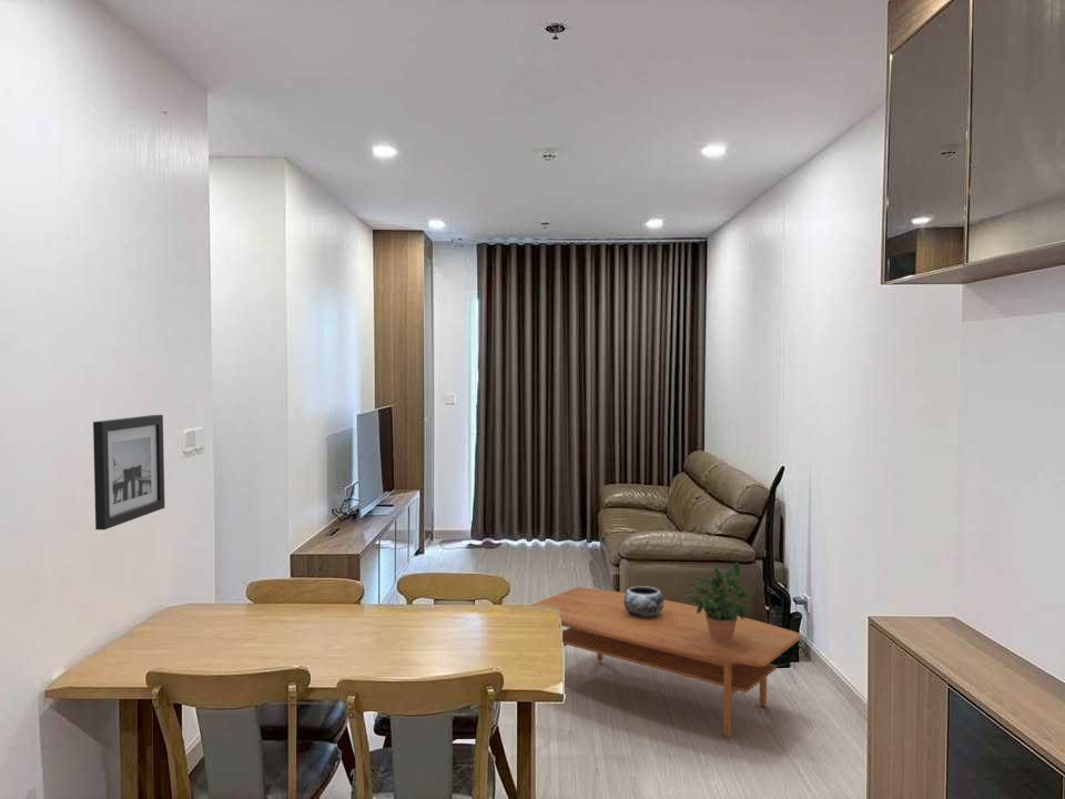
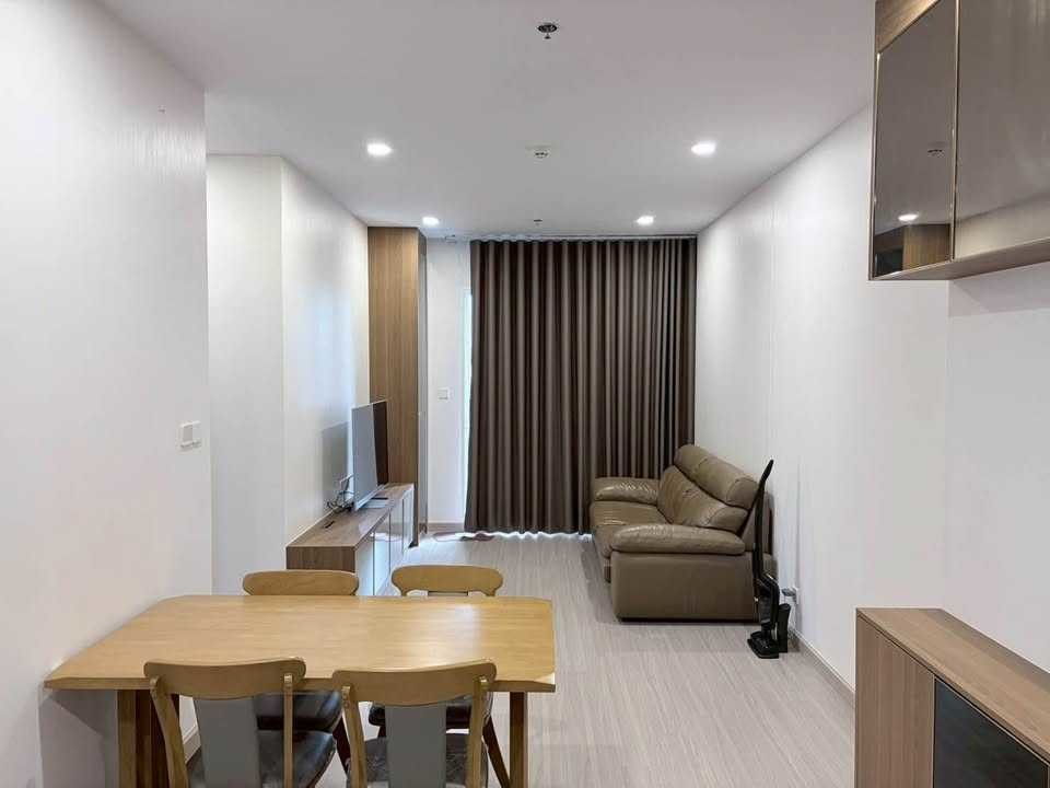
- coffee table [528,586,802,739]
- decorative bowl [623,585,665,618]
- wall art [92,414,166,530]
- potted plant [683,562,755,644]
